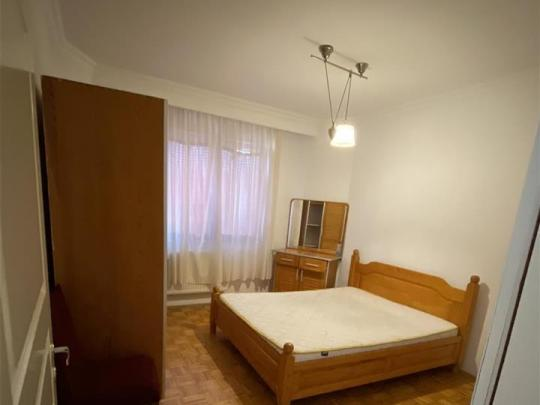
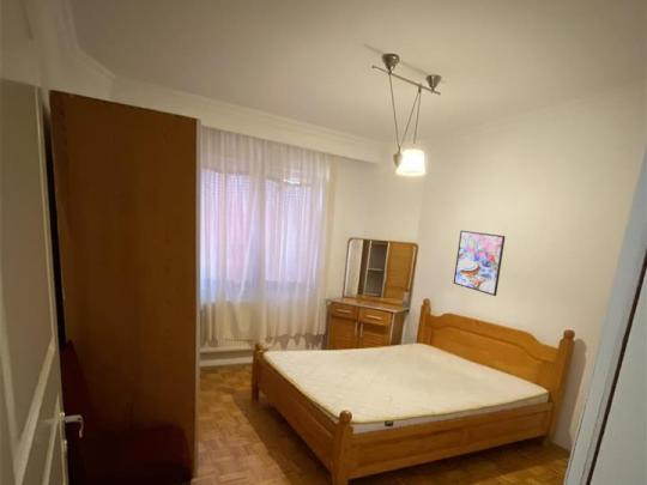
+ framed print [452,230,507,297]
